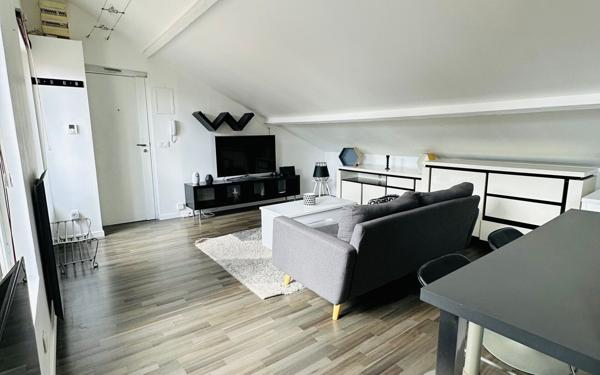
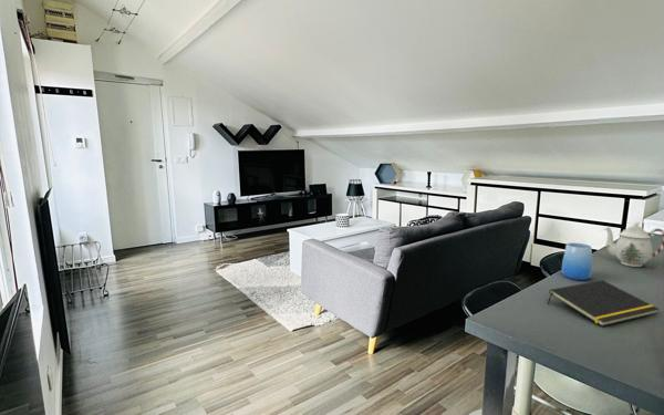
+ notepad [547,279,661,328]
+ teapot [603,221,664,268]
+ cup [561,242,593,281]
